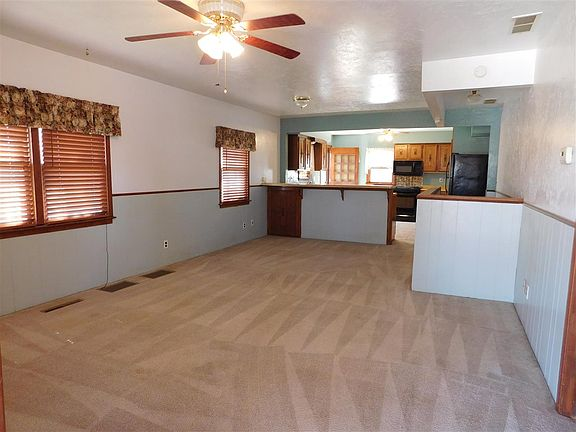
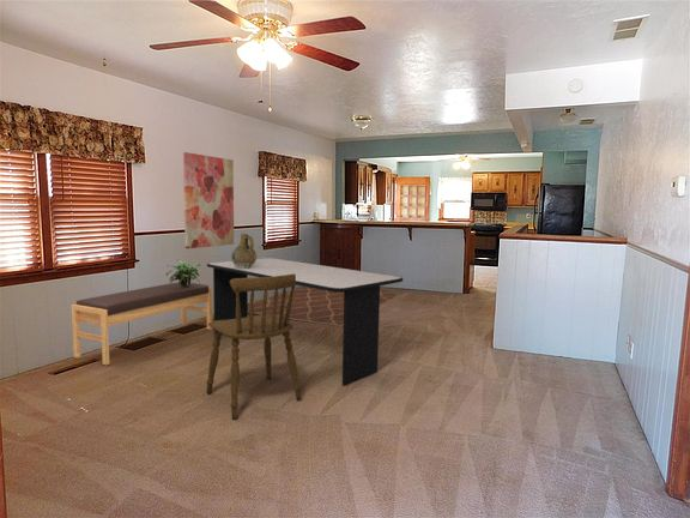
+ dining table [206,257,404,387]
+ bench [71,281,213,367]
+ potted plant [165,258,201,287]
+ dining chair [205,273,303,420]
+ rug [248,287,400,327]
+ ceramic jug [230,233,258,269]
+ wall art [182,151,235,249]
